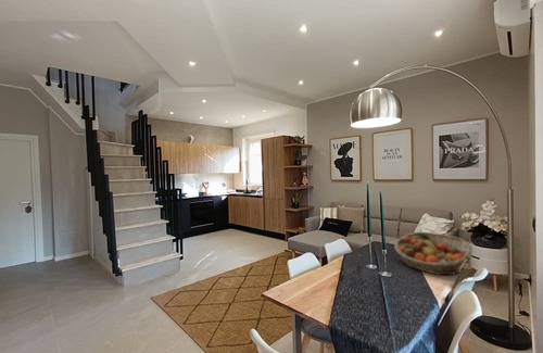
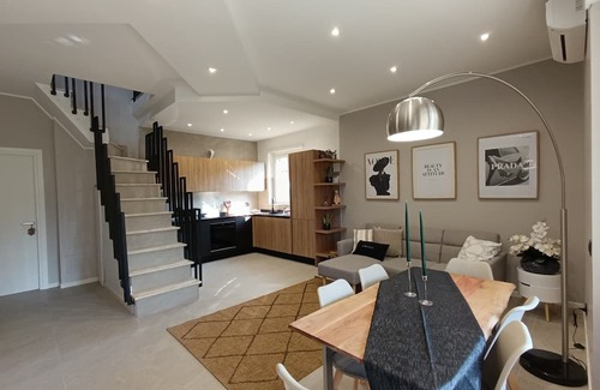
- fruit basket [393,231,473,276]
